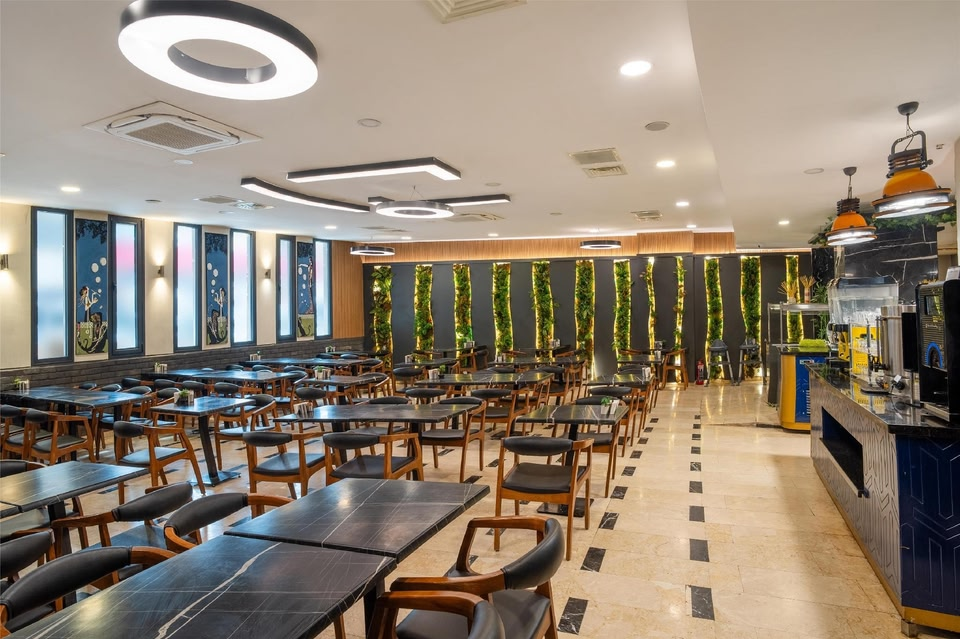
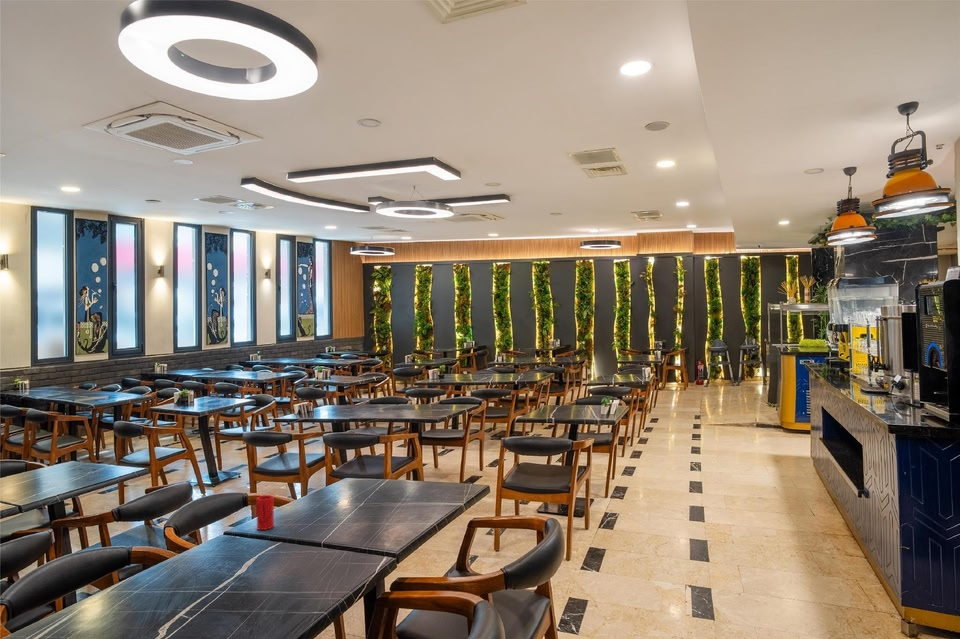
+ cup [256,494,275,531]
